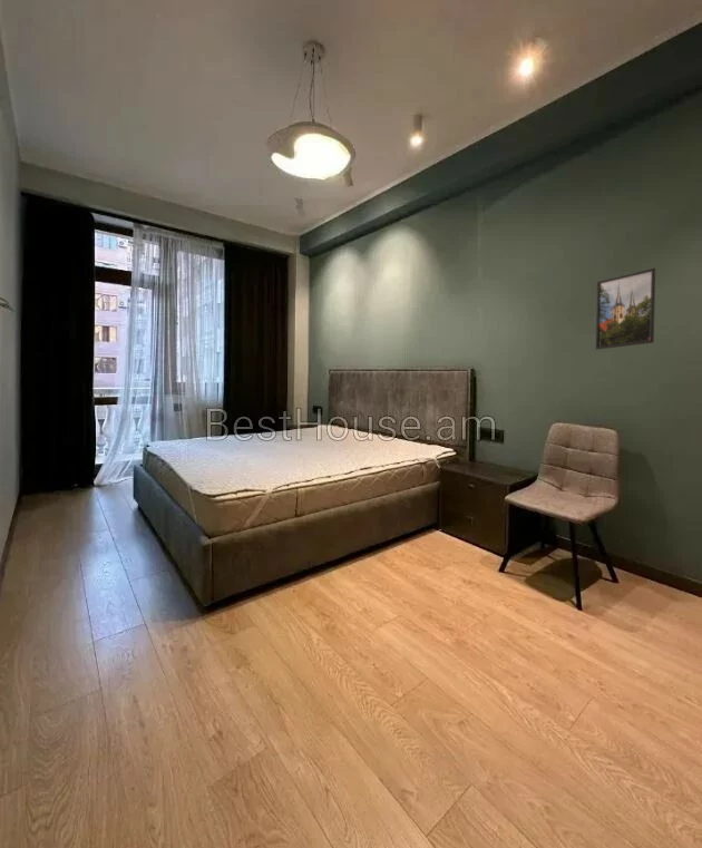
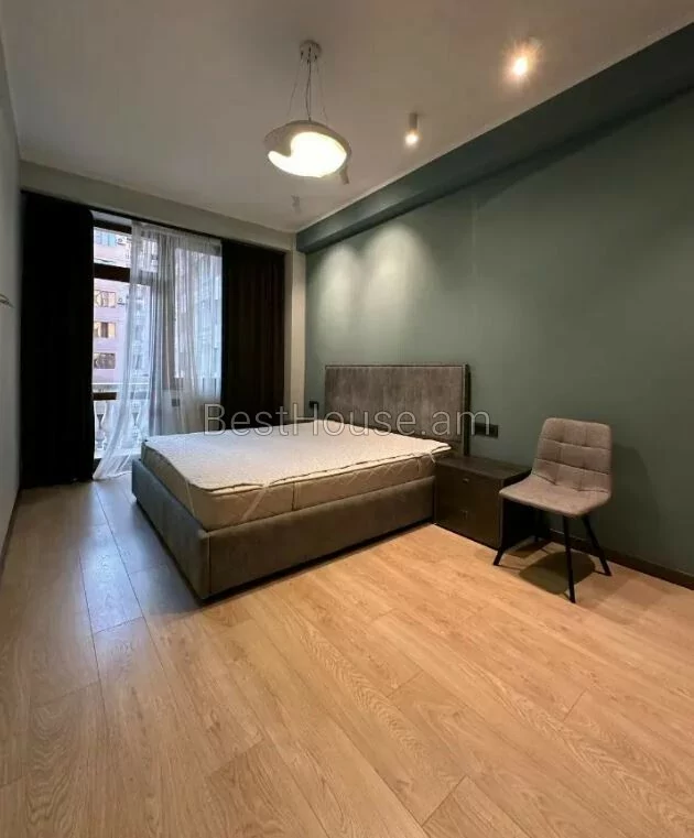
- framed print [595,267,656,351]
